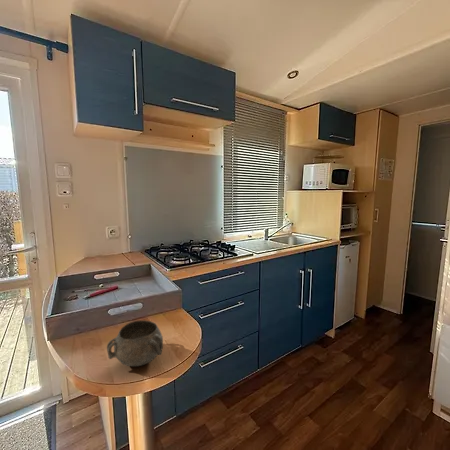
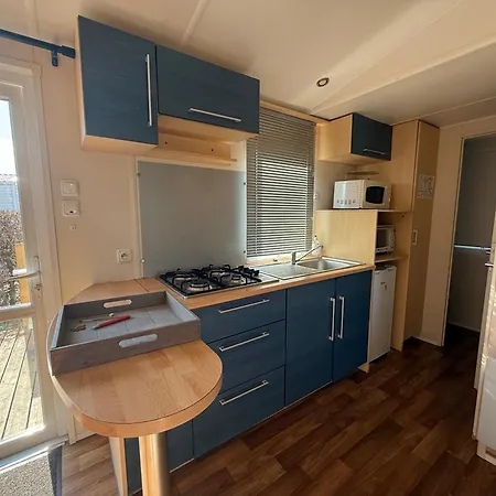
- decorative bowl [106,319,164,367]
